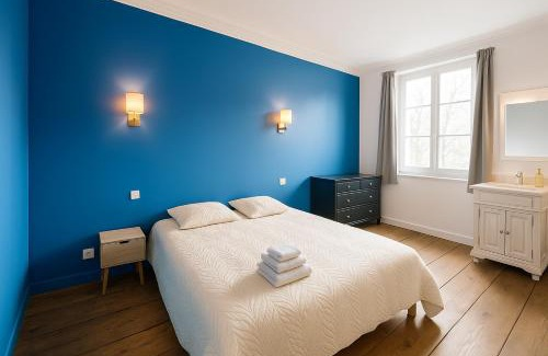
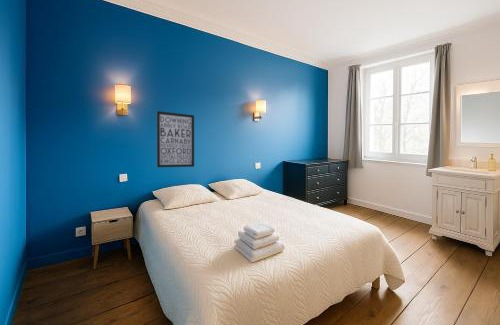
+ wall art [156,110,195,168]
